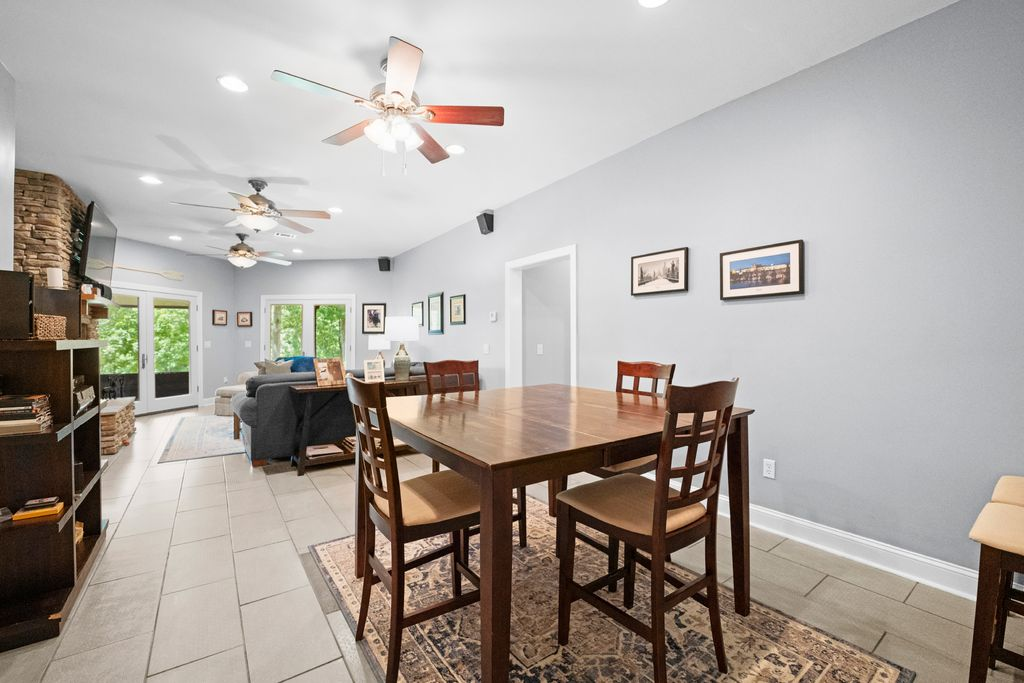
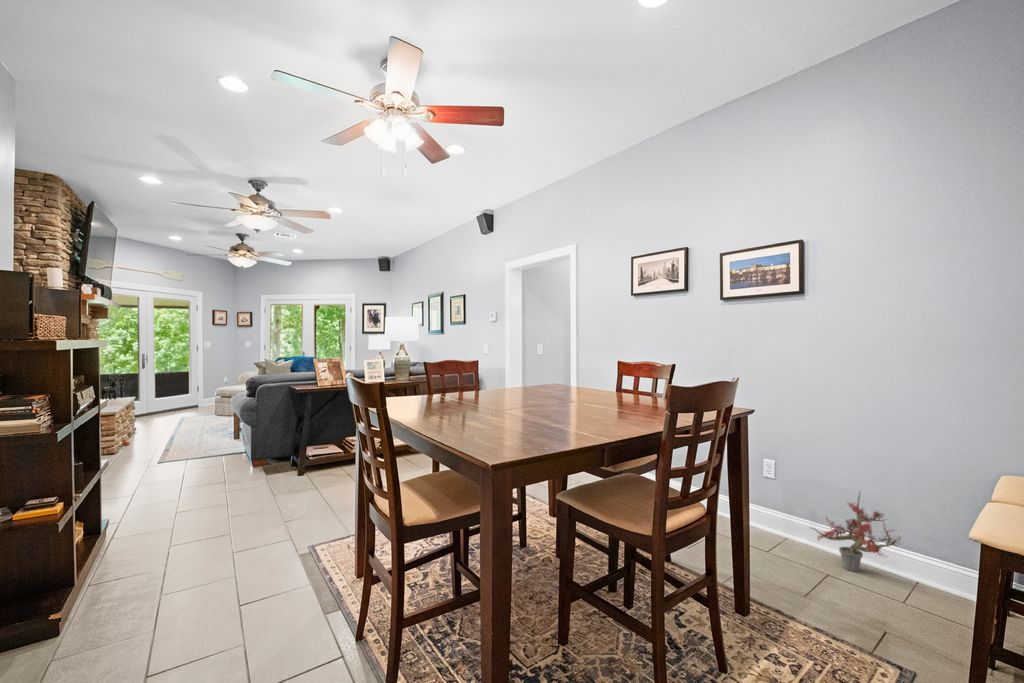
+ potted plant [810,491,902,573]
